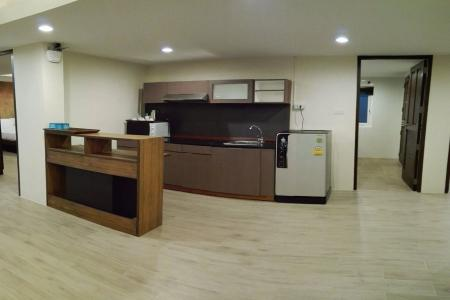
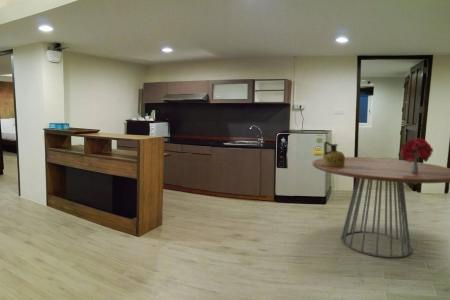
+ bouquet [399,137,434,173]
+ ceramic jug [321,141,346,167]
+ dining table [311,156,450,259]
